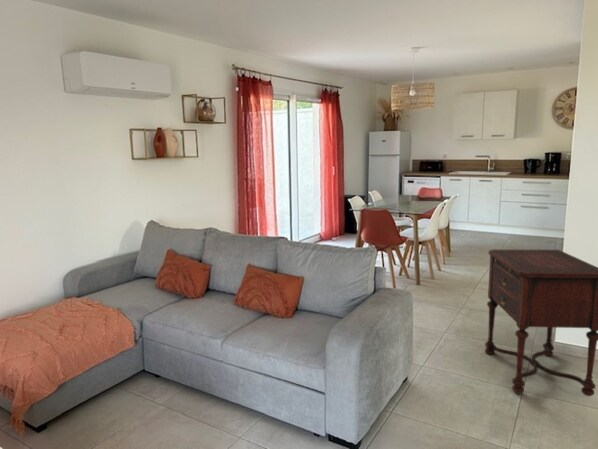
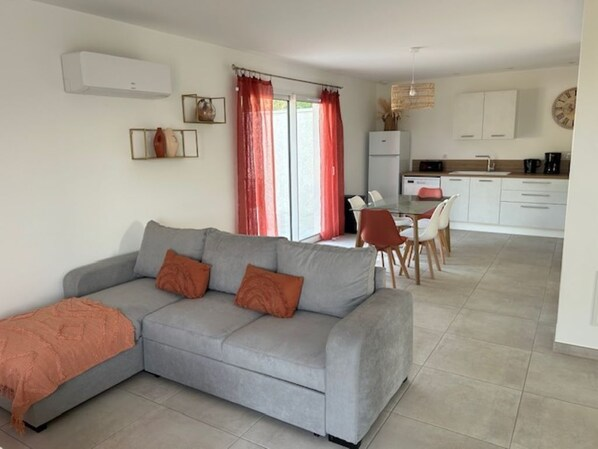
- side table [484,248,598,397]
